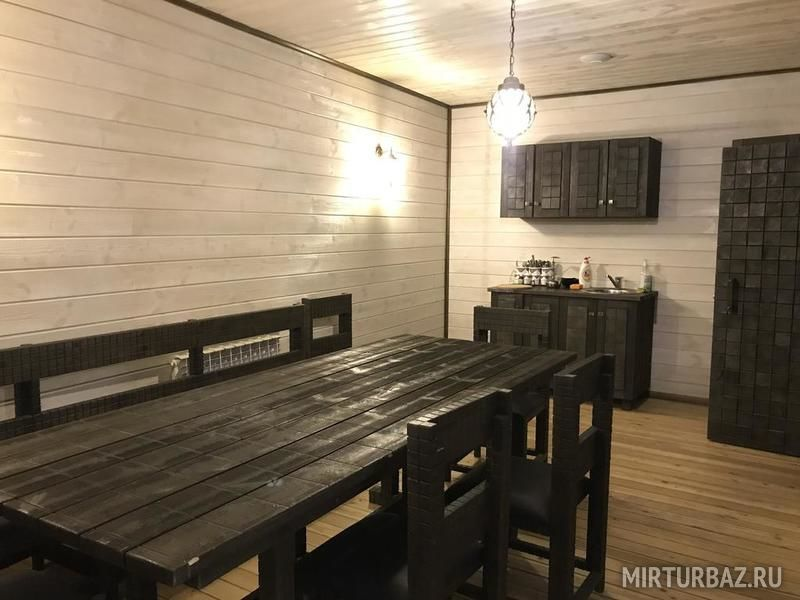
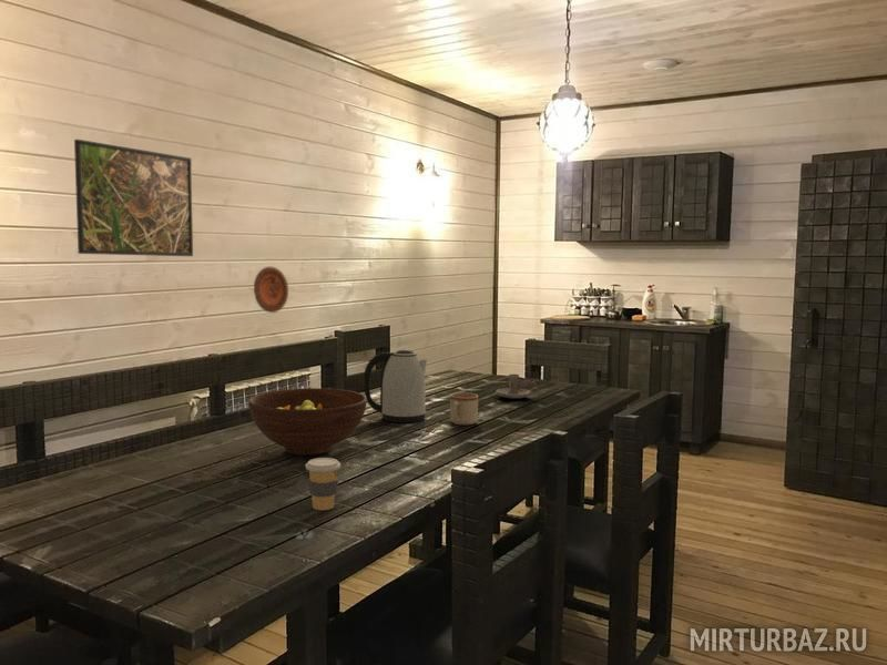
+ kettle [364,349,428,423]
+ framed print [73,139,194,257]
+ coffee cup [305,457,341,511]
+ candle holder [495,374,540,400]
+ decorative plate [253,266,289,314]
+ fruit bowl [247,387,368,457]
+ mug [449,391,479,426]
